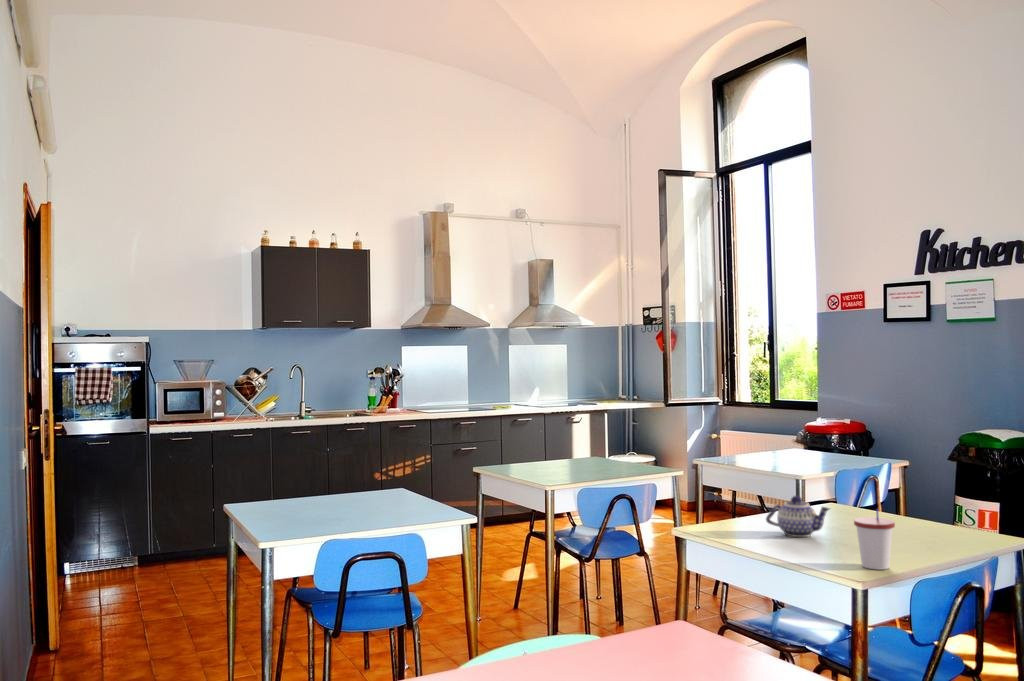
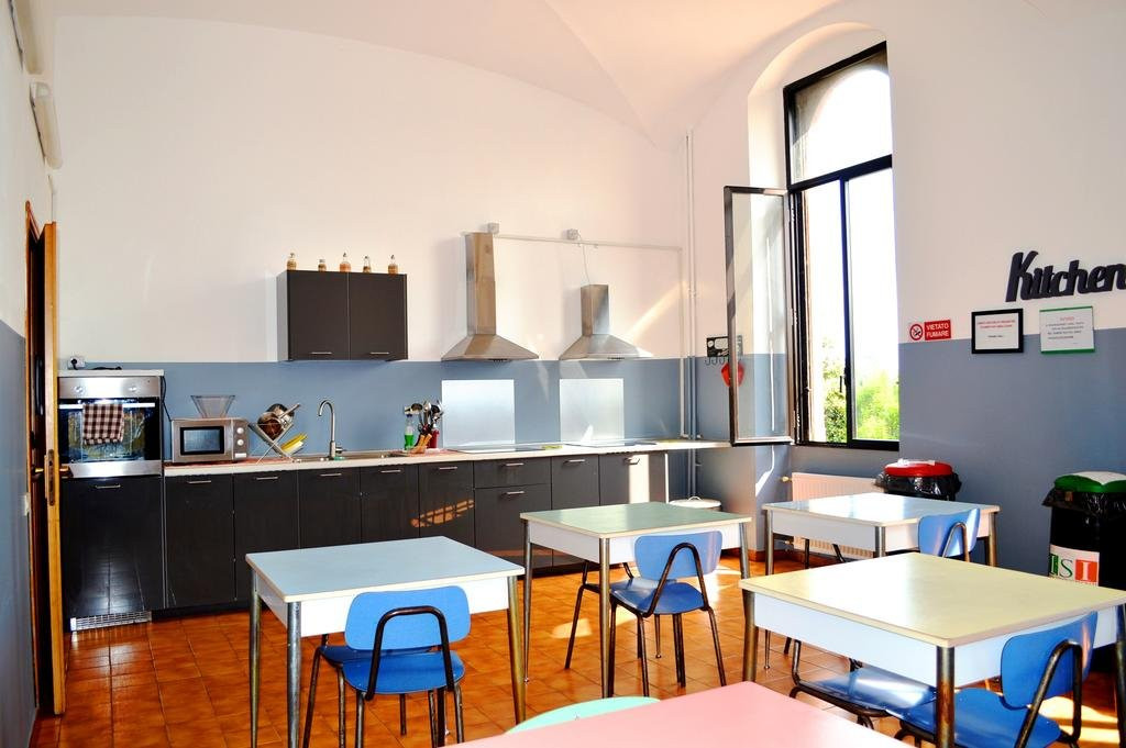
- teapot [765,495,832,538]
- cup [853,508,896,571]
